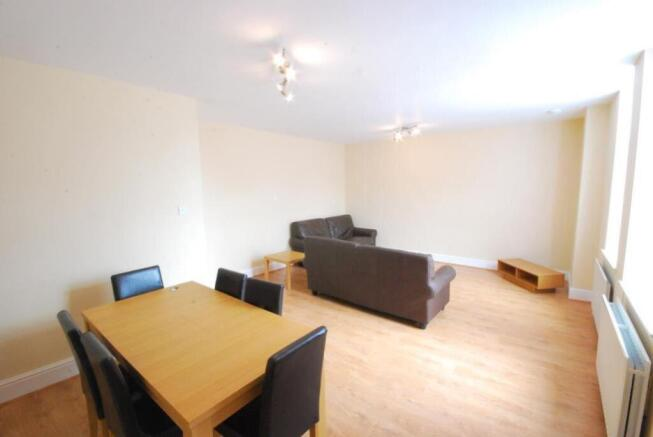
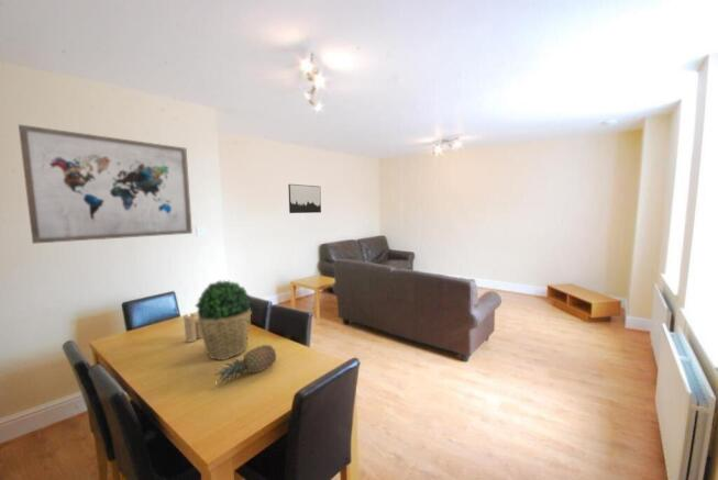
+ wall art [287,183,322,214]
+ wall art [18,123,194,245]
+ fruit [213,344,277,388]
+ candle [183,311,202,343]
+ potted plant [195,279,253,361]
